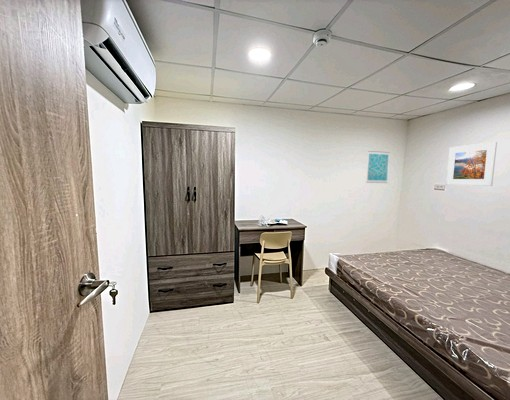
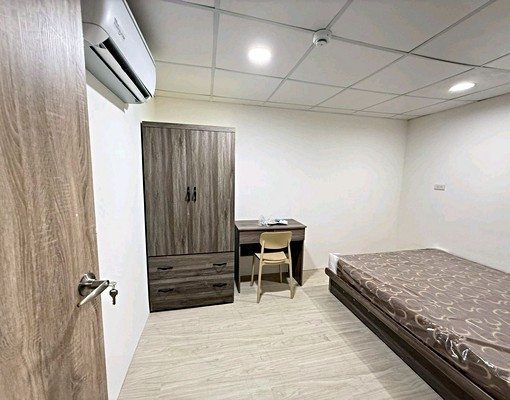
- wall art [365,150,391,184]
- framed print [445,141,498,187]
